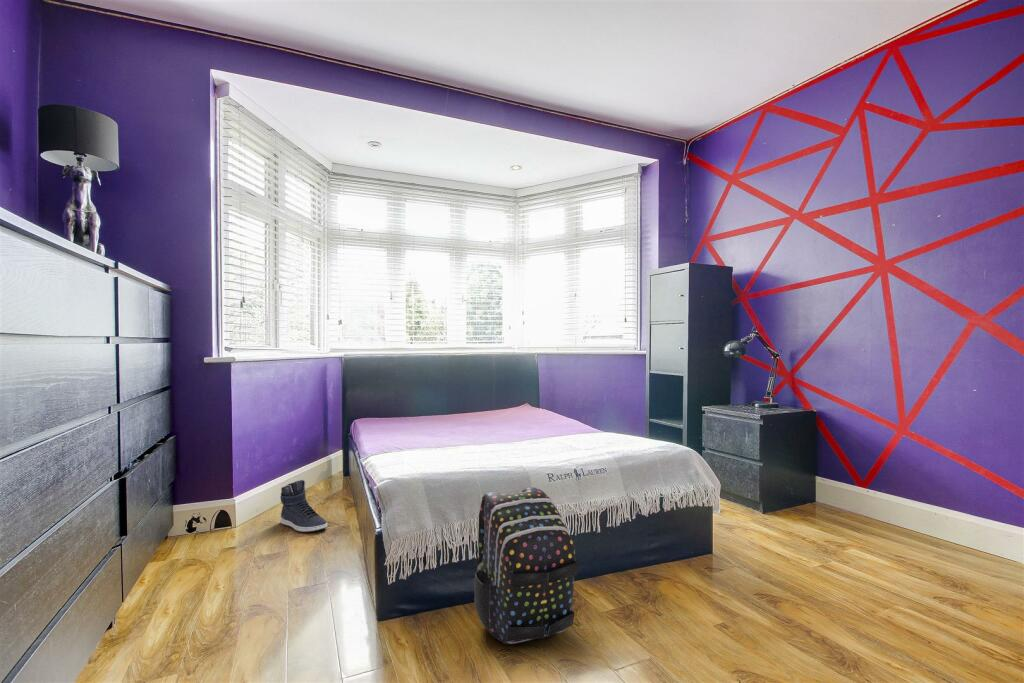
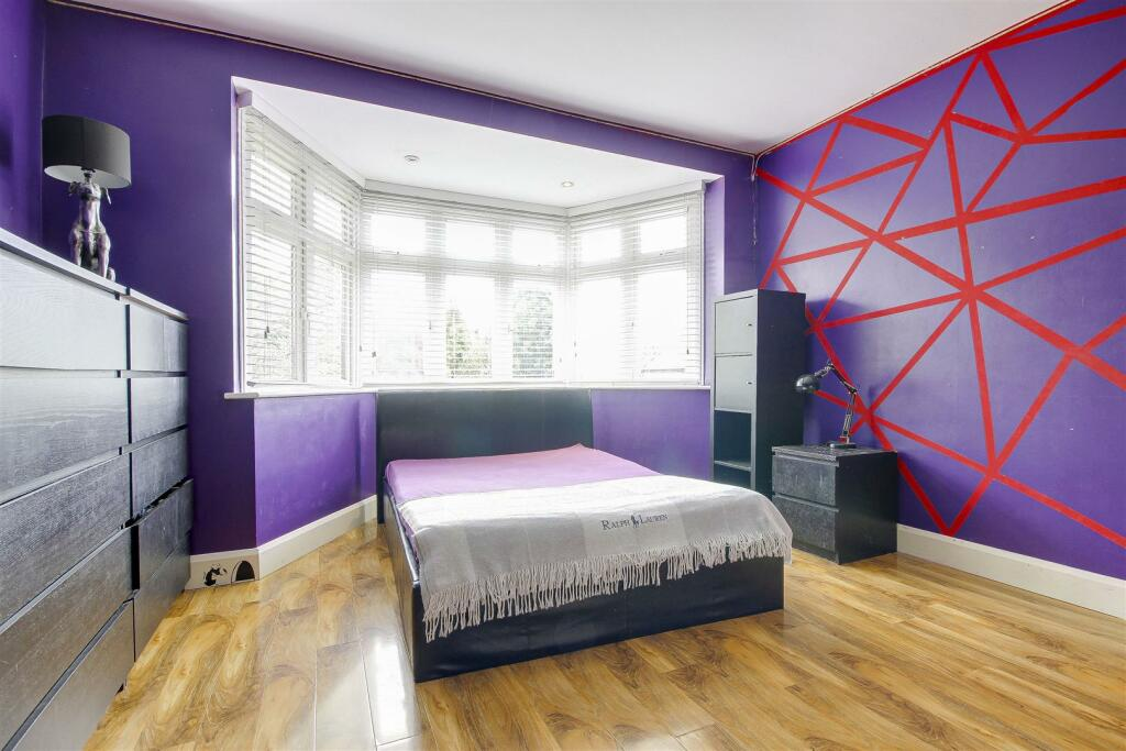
- sneaker [279,479,328,533]
- backpack [473,486,579,645]
